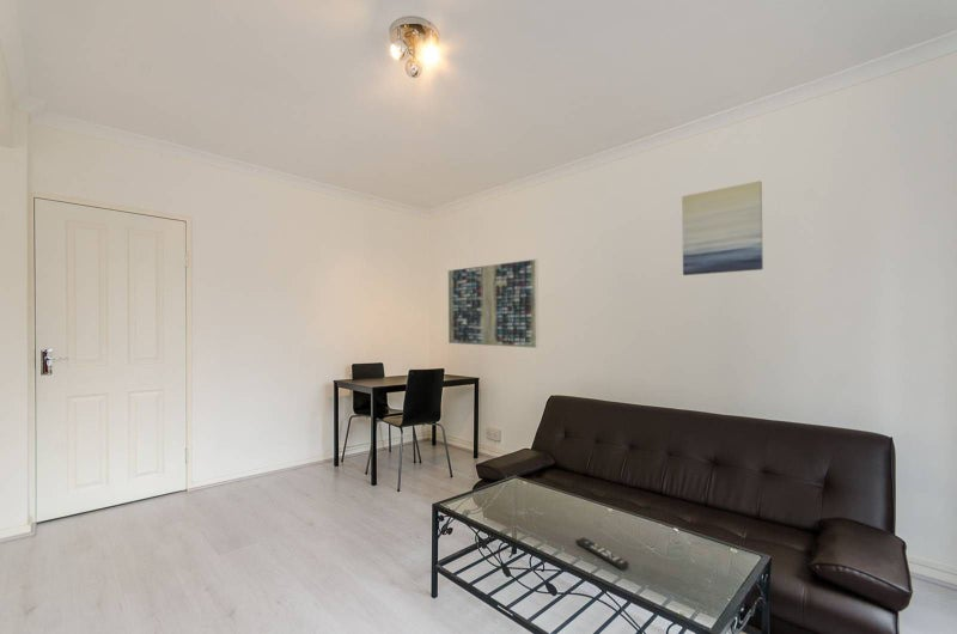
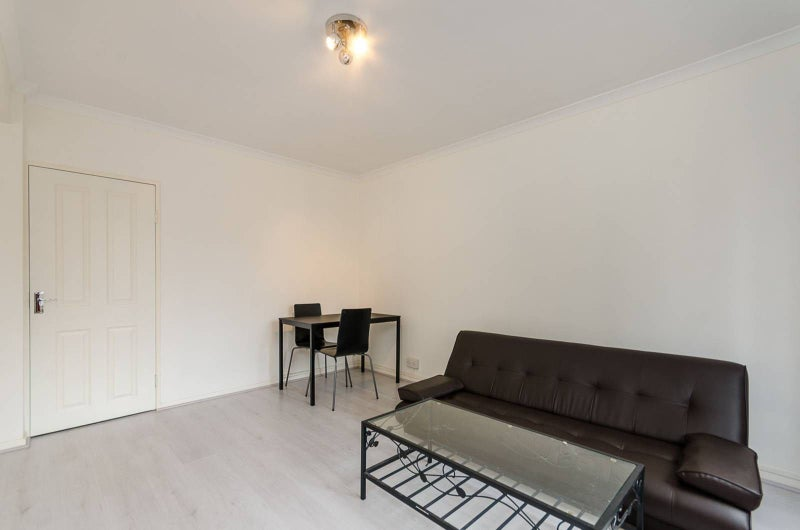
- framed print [447,258,540,349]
- wall art [681,179,764,276]
- remote control [575,536,630,571]
